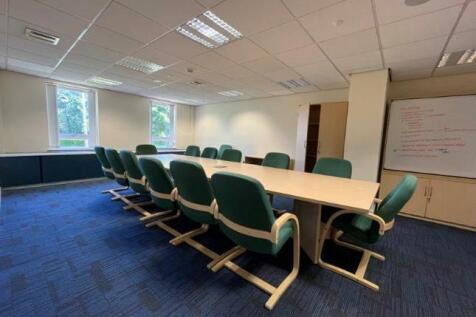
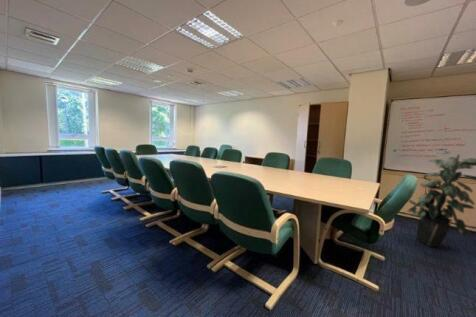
+ indoor plant [406,150,476,248]
